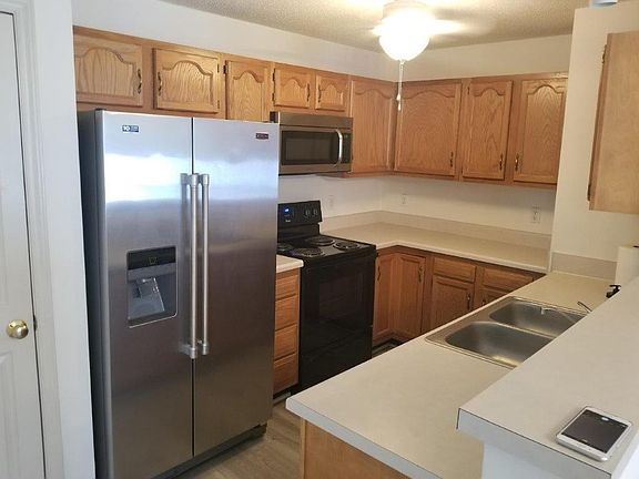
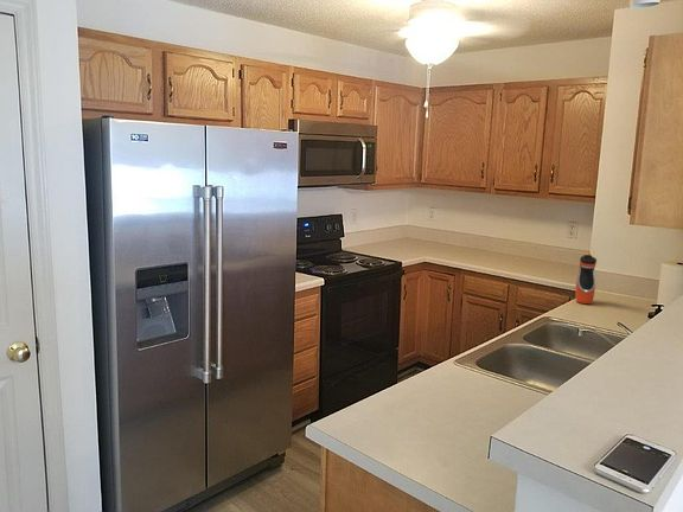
+ water bottle [575,251,598,305]
